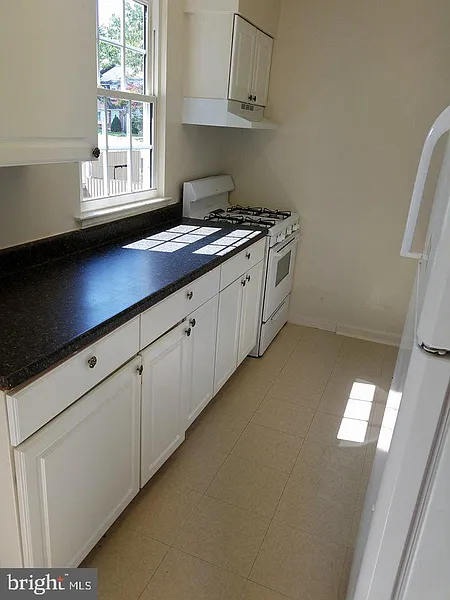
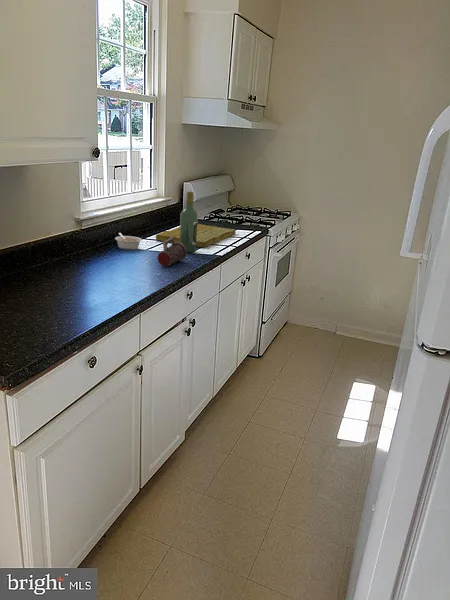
+ beer mug [157,237,188,267]
+ cutting board [155,223,237,249]
+ wine bottle [179,191,199,253]
+ legume [114,232,143,251]
